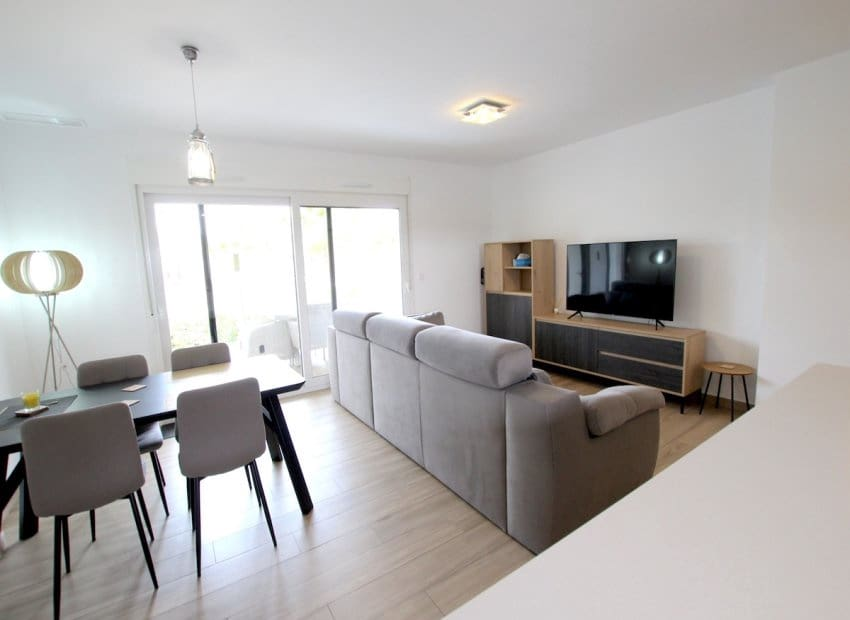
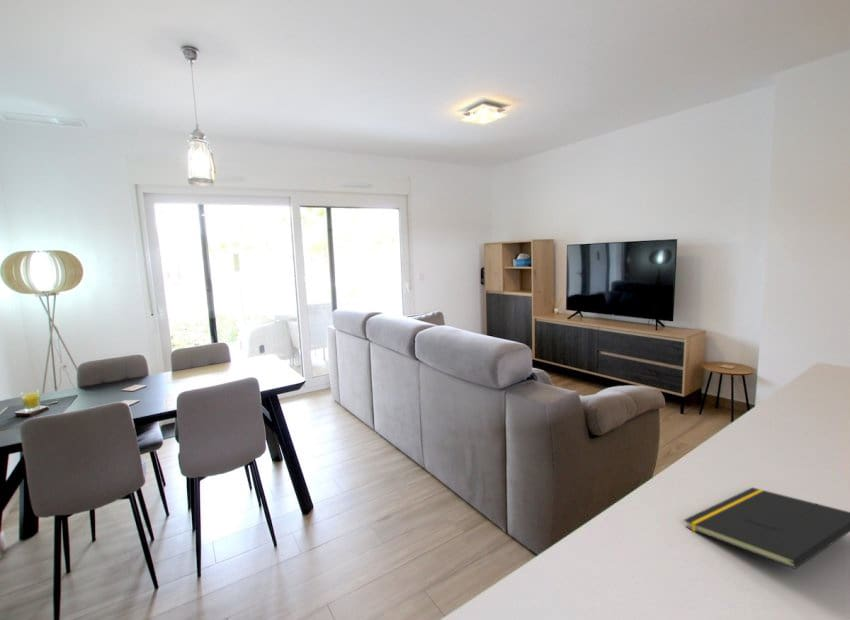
+ notepad [683,487,850,570]
